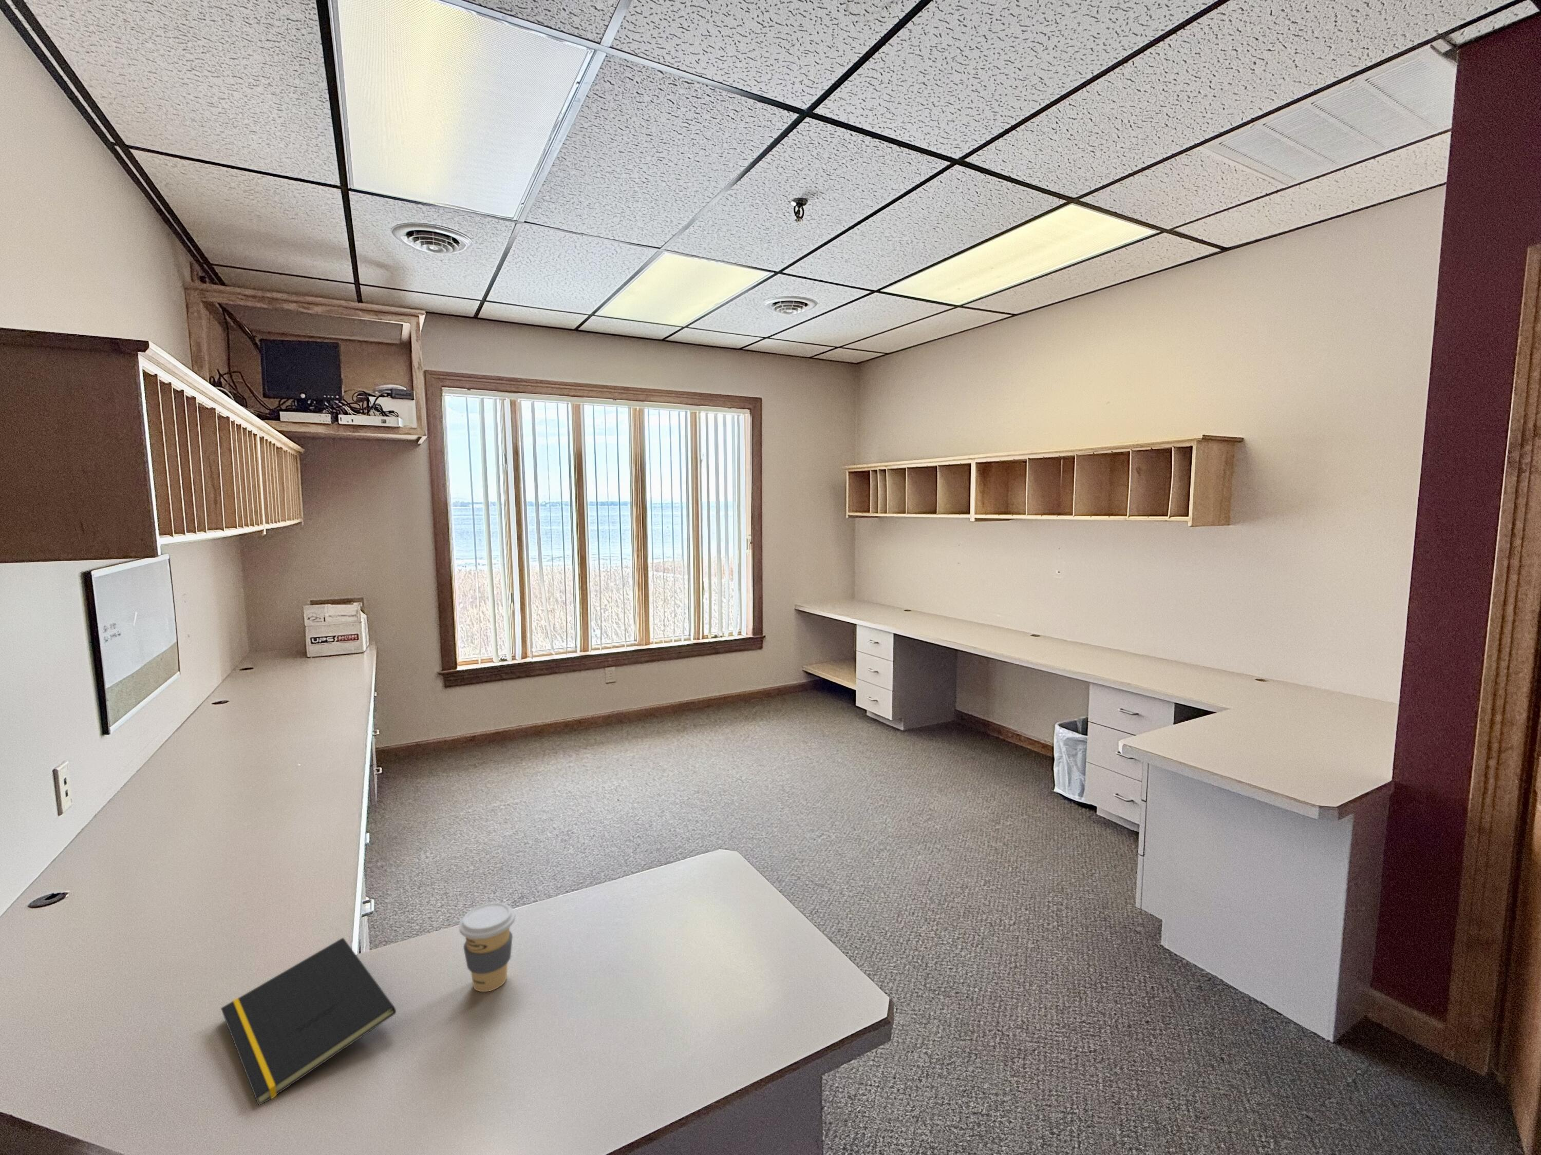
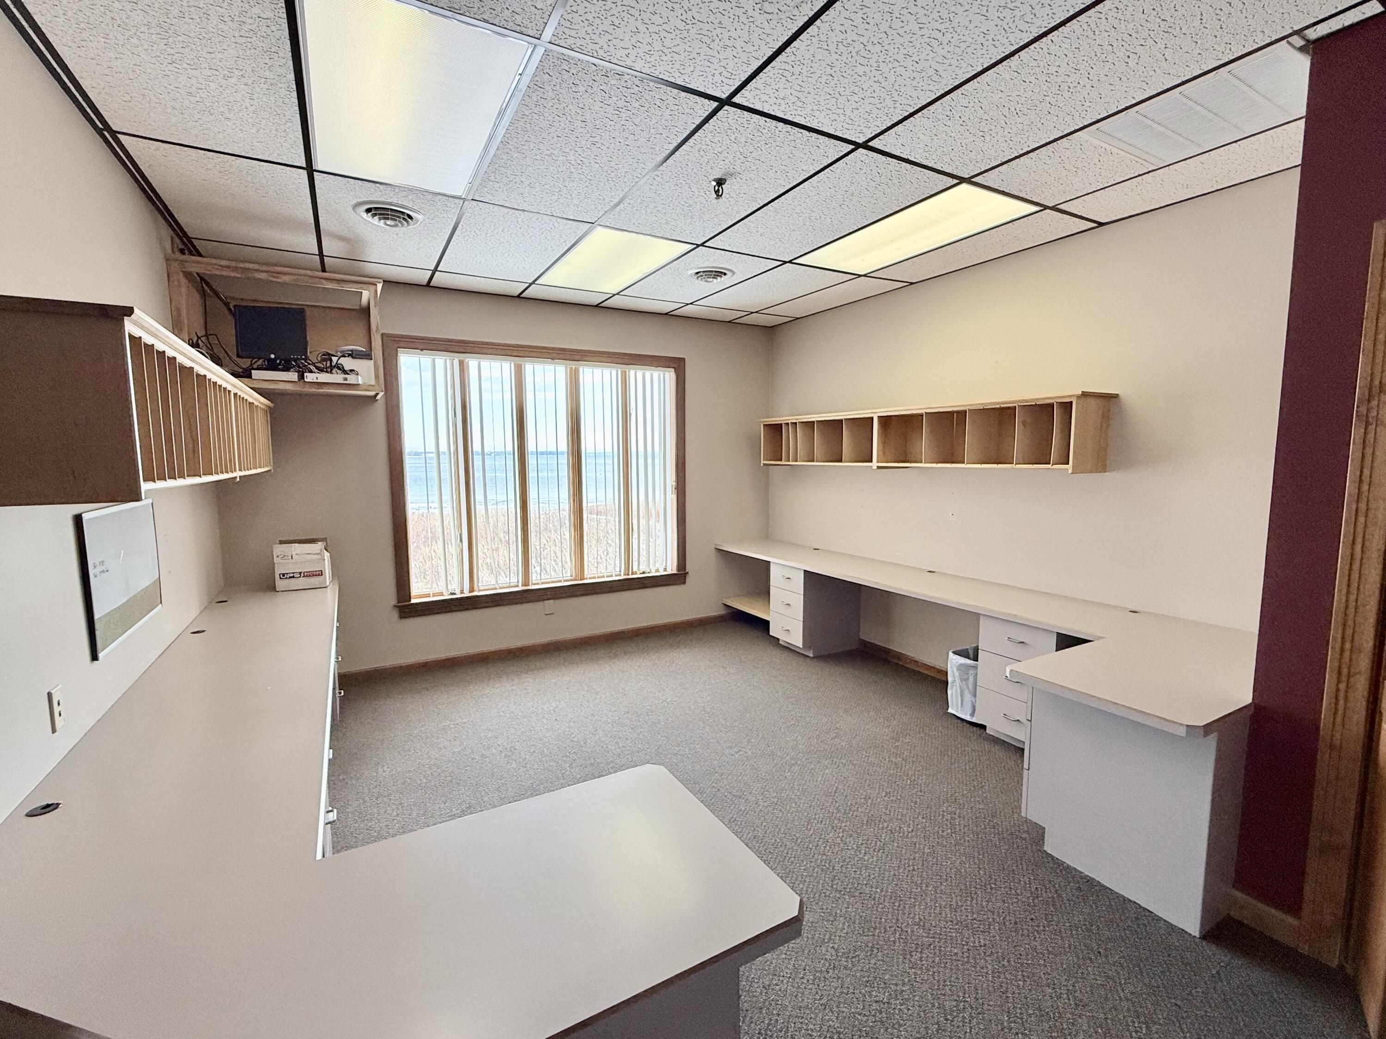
- coffee cup [459,901,516,992]
- notepad [221,938,397,1105]
